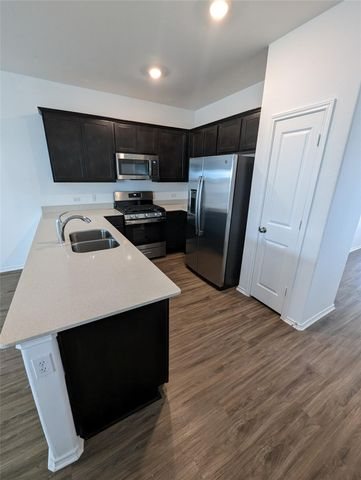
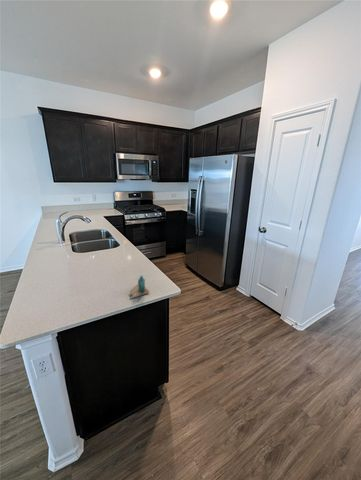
+ bottle [128,274,150,300]
